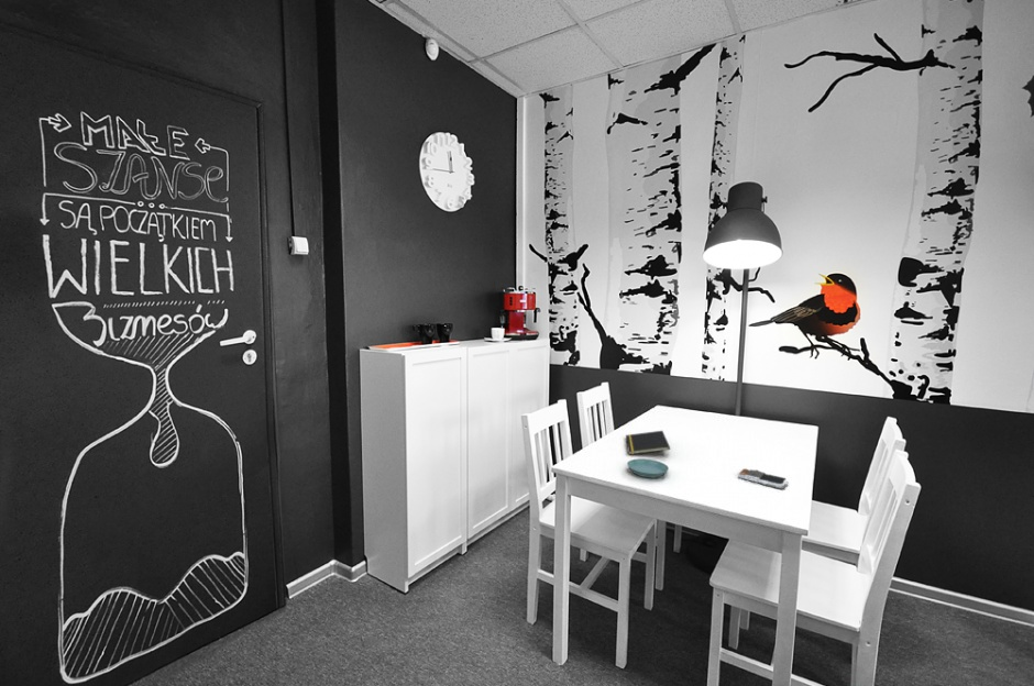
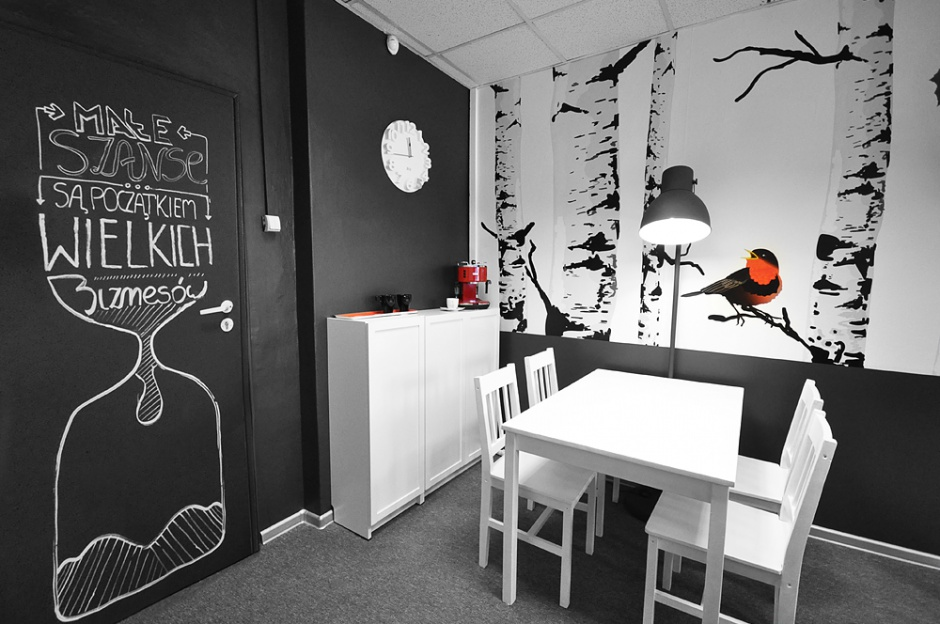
- saucer [626,457,670,479]
- architectural model [737,467,790,490]
- notepad [625,430,671,455]
